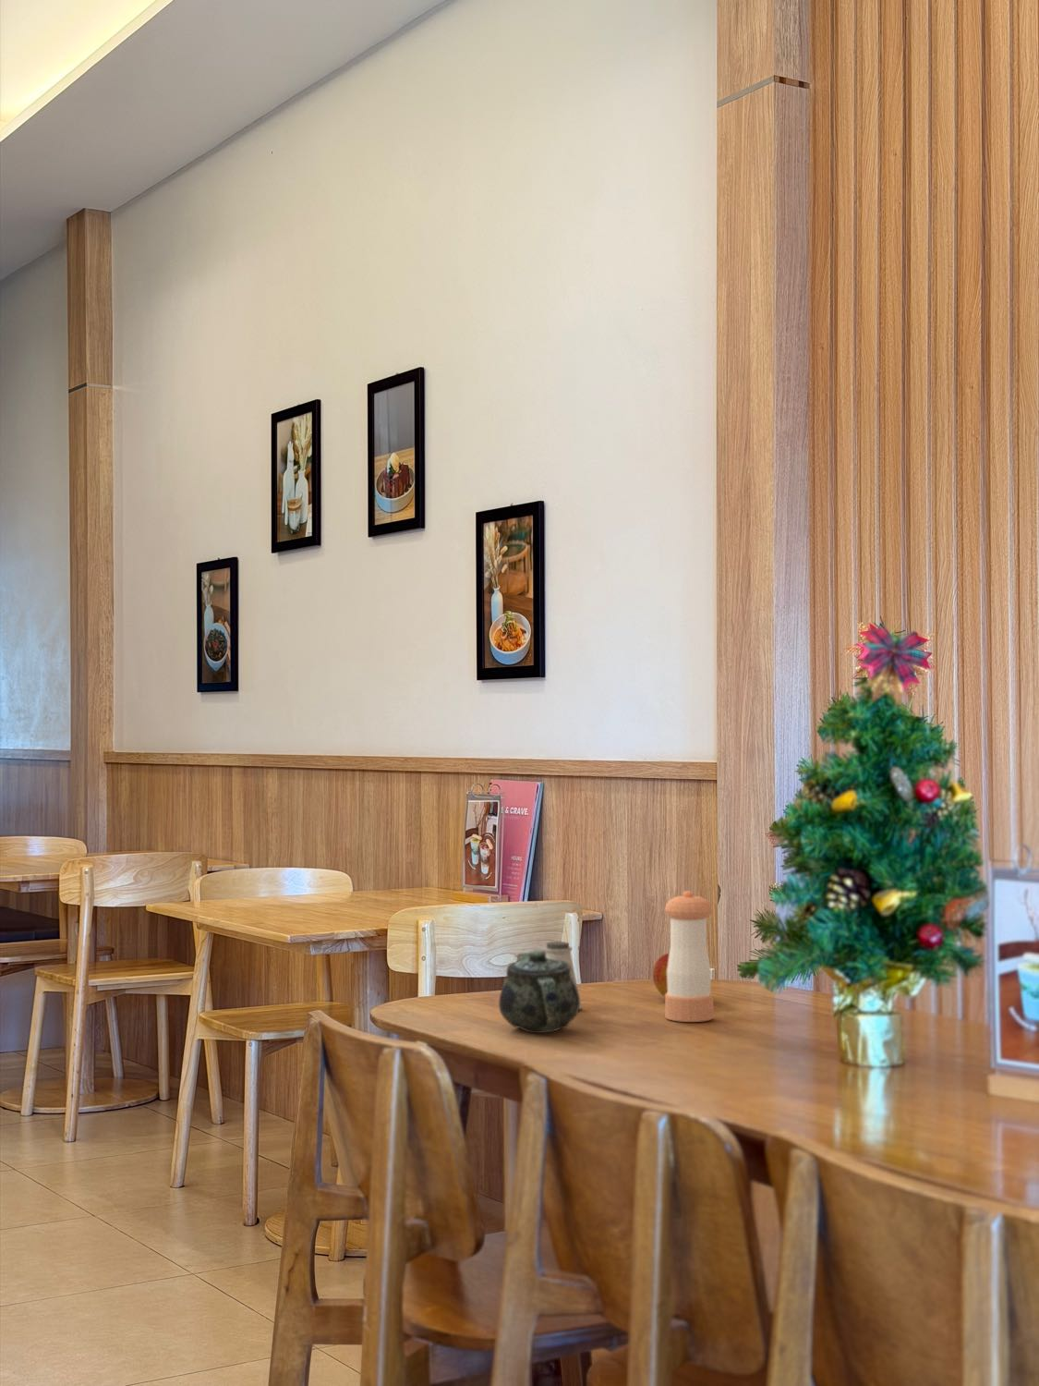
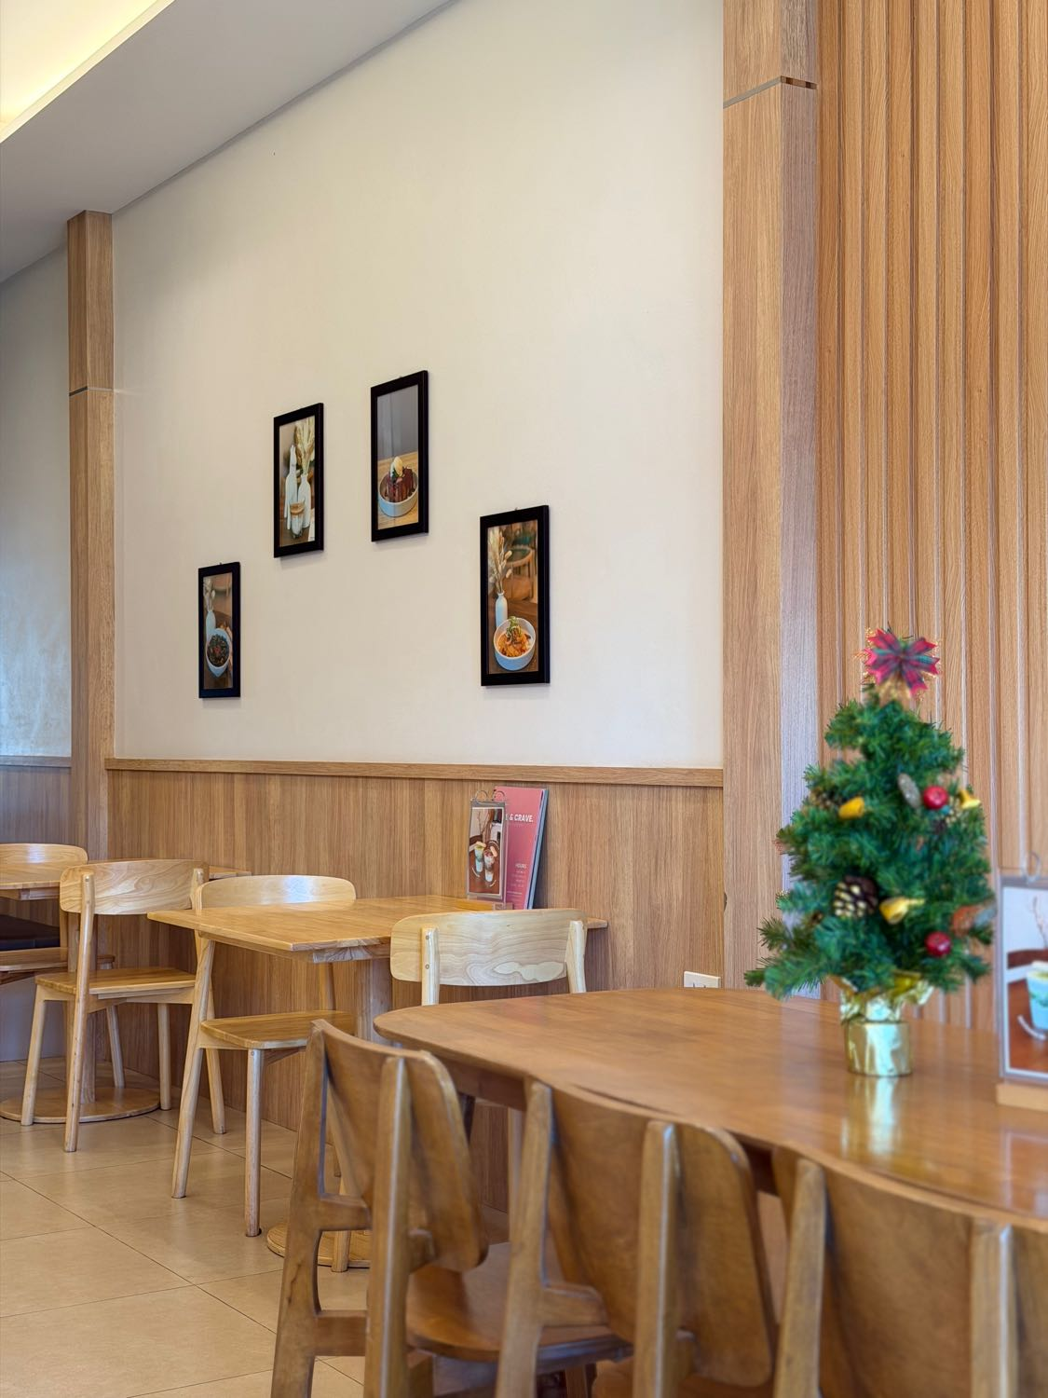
- pepper shaker [664,889,715,1023]
- apple [652,953,670,997]
- chinaware [498,948,581,1033]
- saltshaker [542,941,583,1009]
